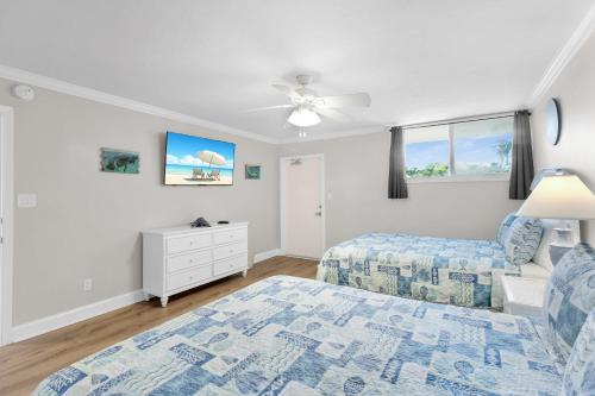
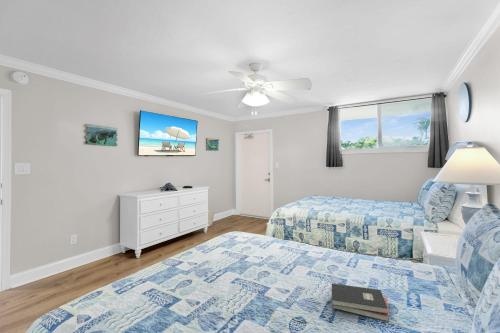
+ hardback book [331,282,390,323]
